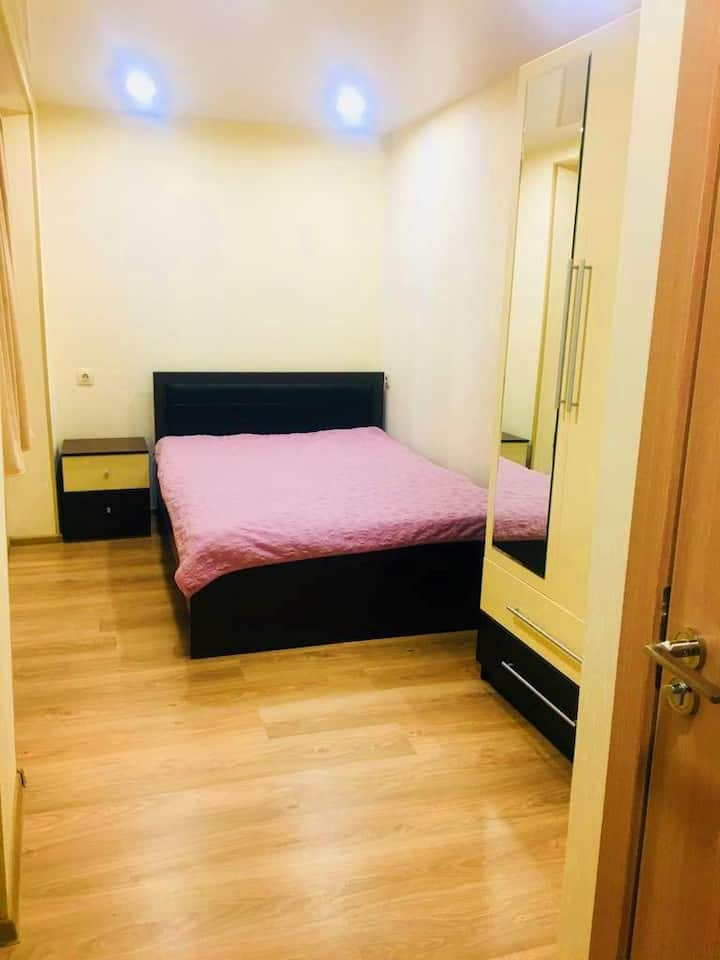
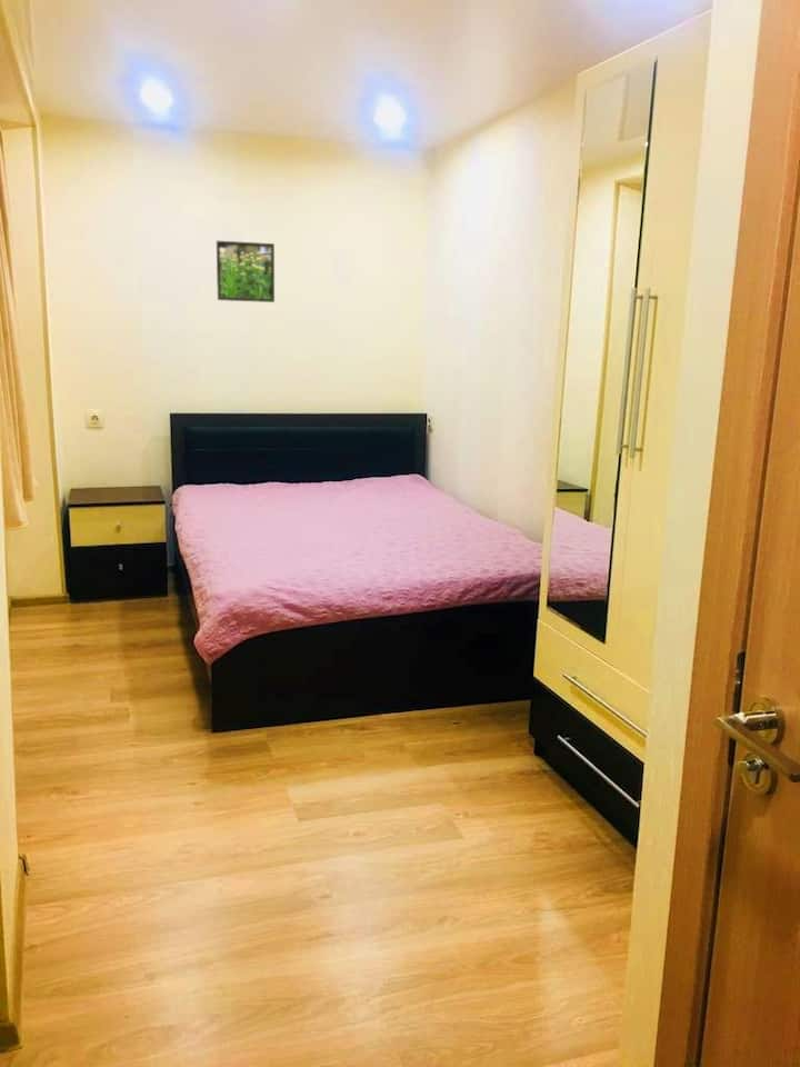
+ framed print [216,240,276,303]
